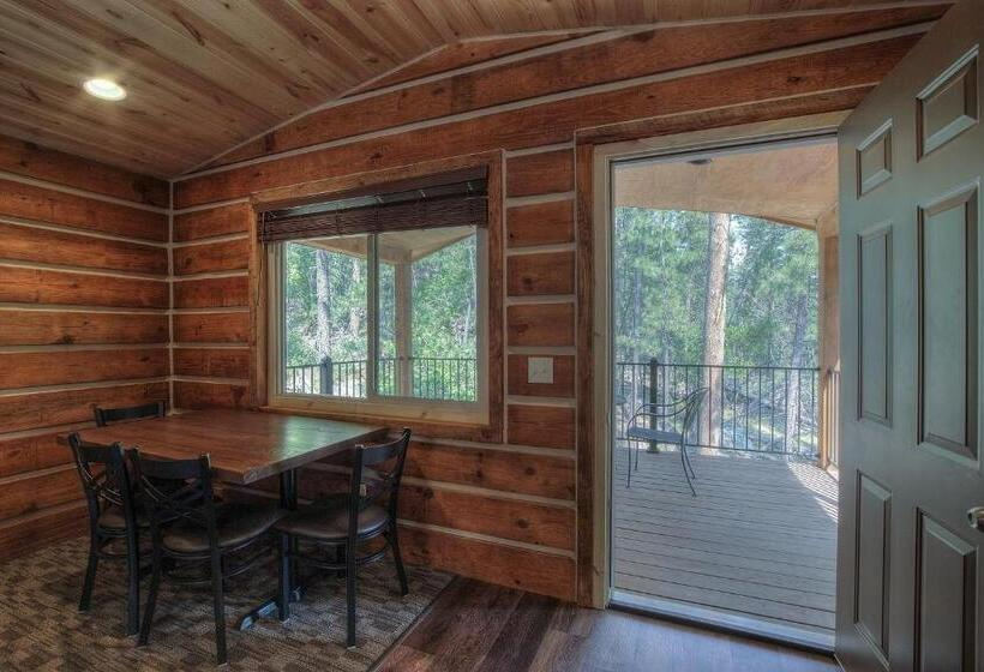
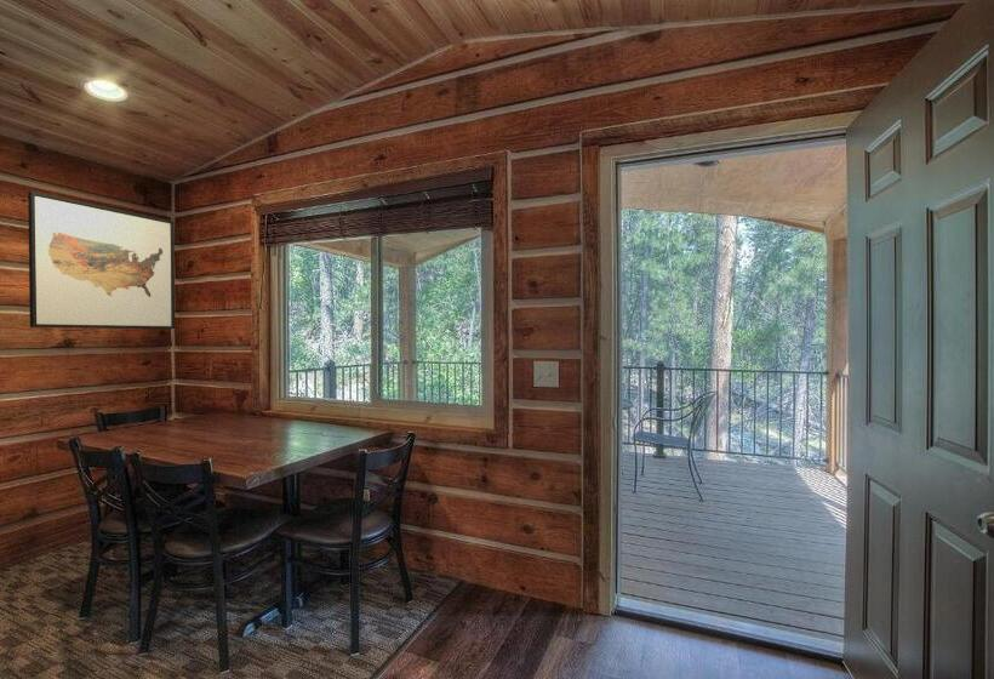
+ wall art [27,190,176,330]
